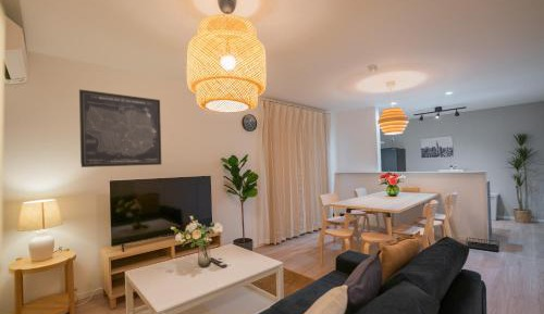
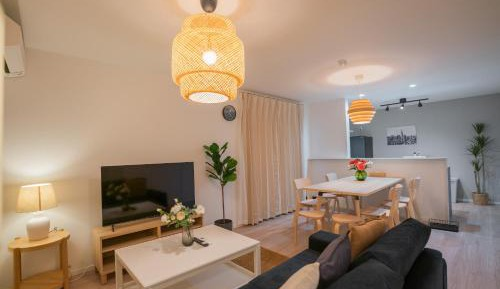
- wall art [78,88,162,168]
